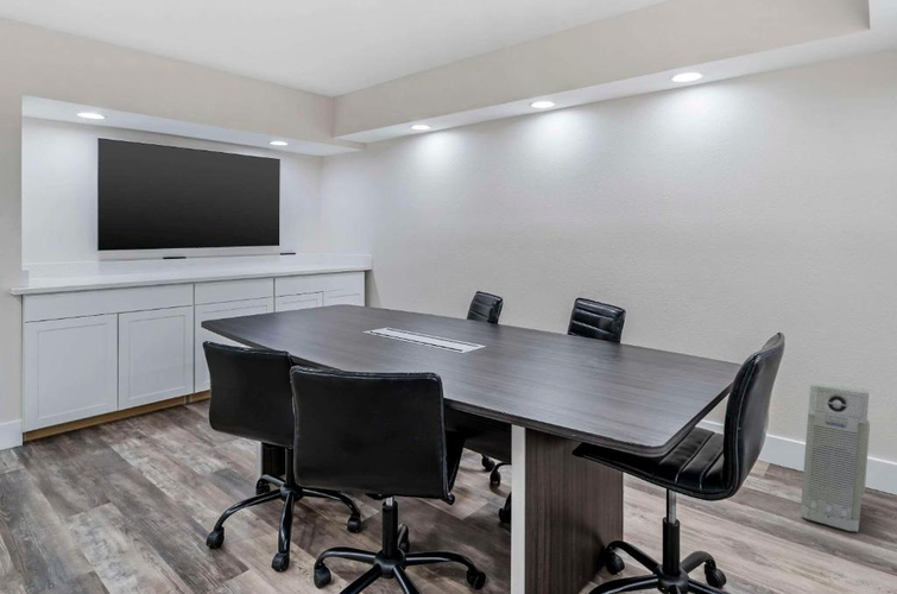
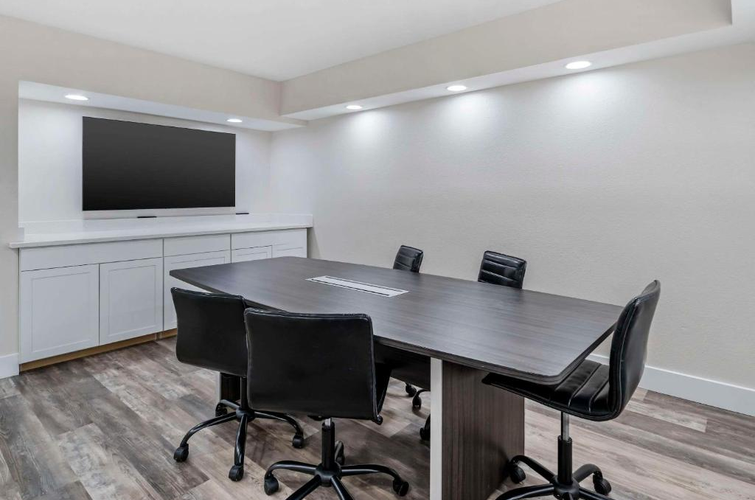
- air purifier [798,381,871,532]
